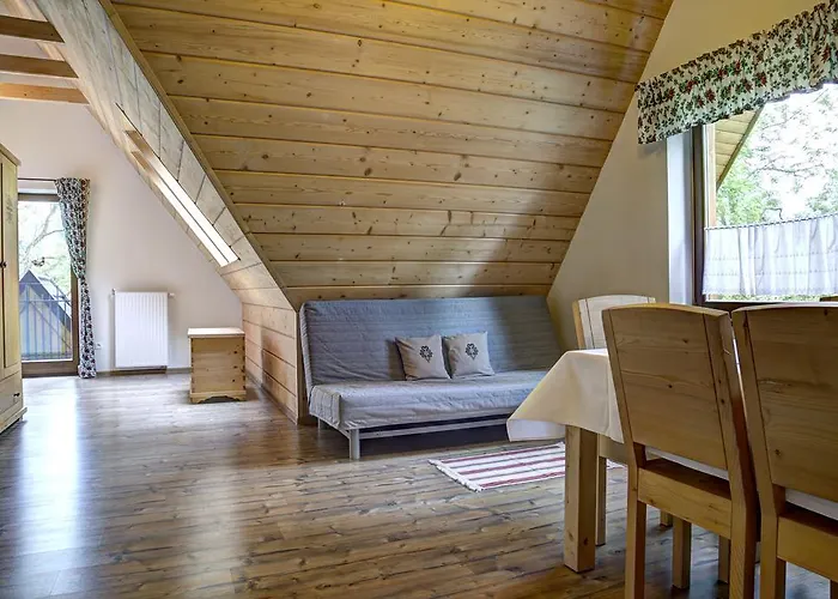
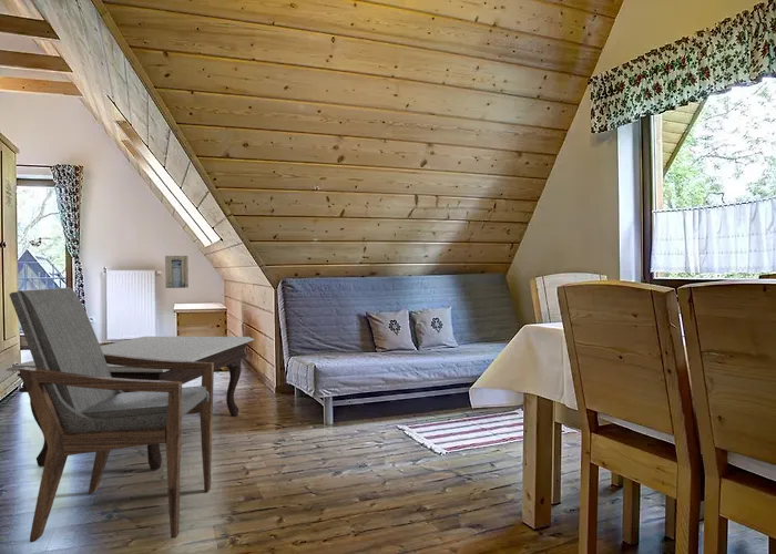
+ wall art [164,255,190,289]
+ coffee table [4,336,255,471]
+ armchair [9,287,215,543]
